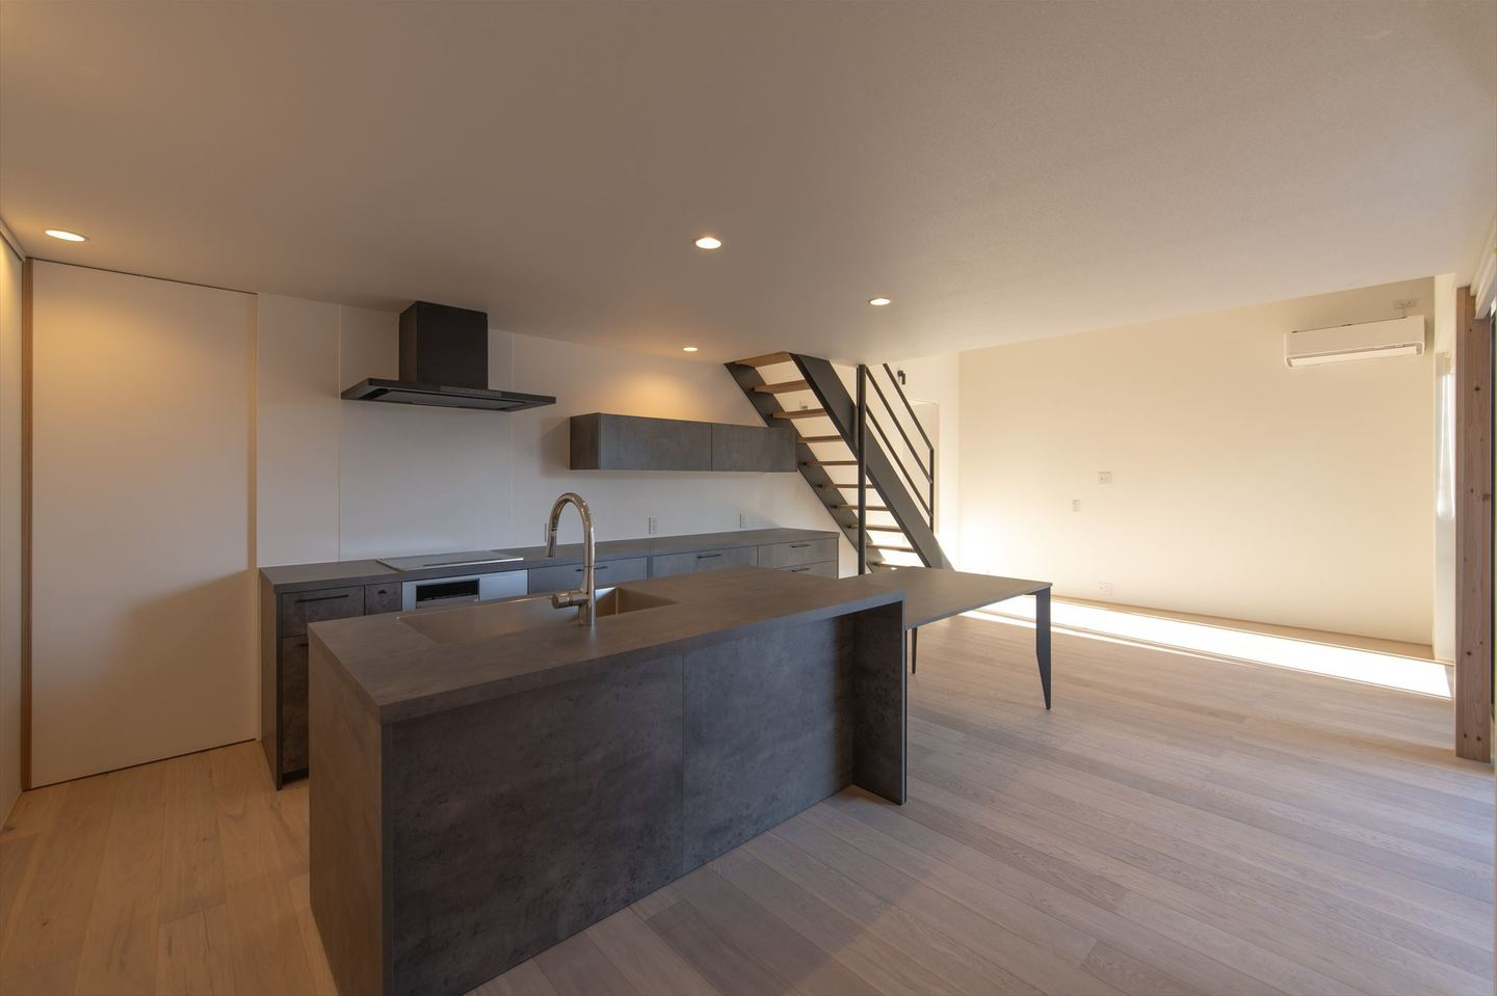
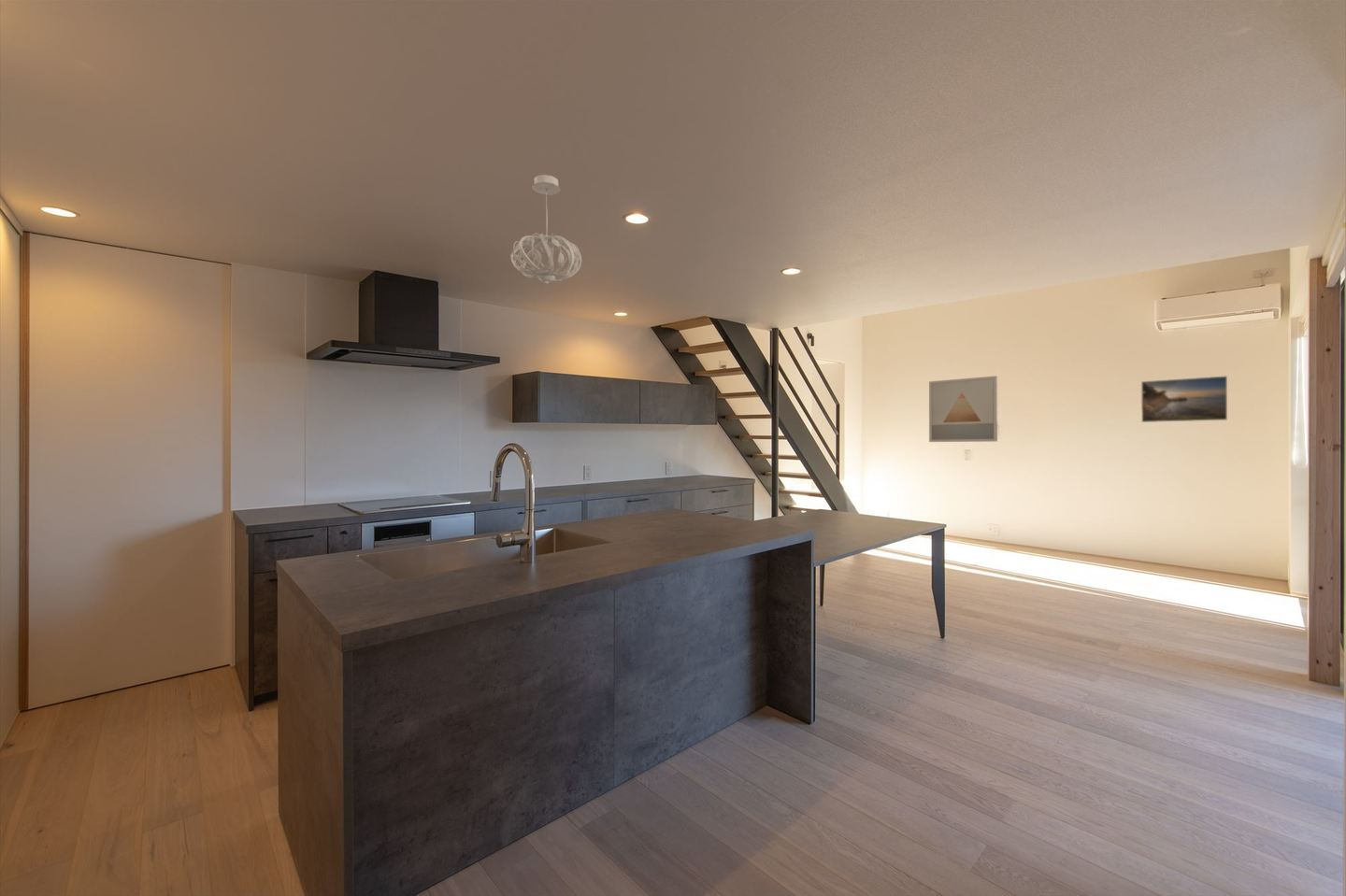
+ wall art [928,375,998,443]
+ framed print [1140,375,1228,423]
+ pendant light [509,174,582,285]
